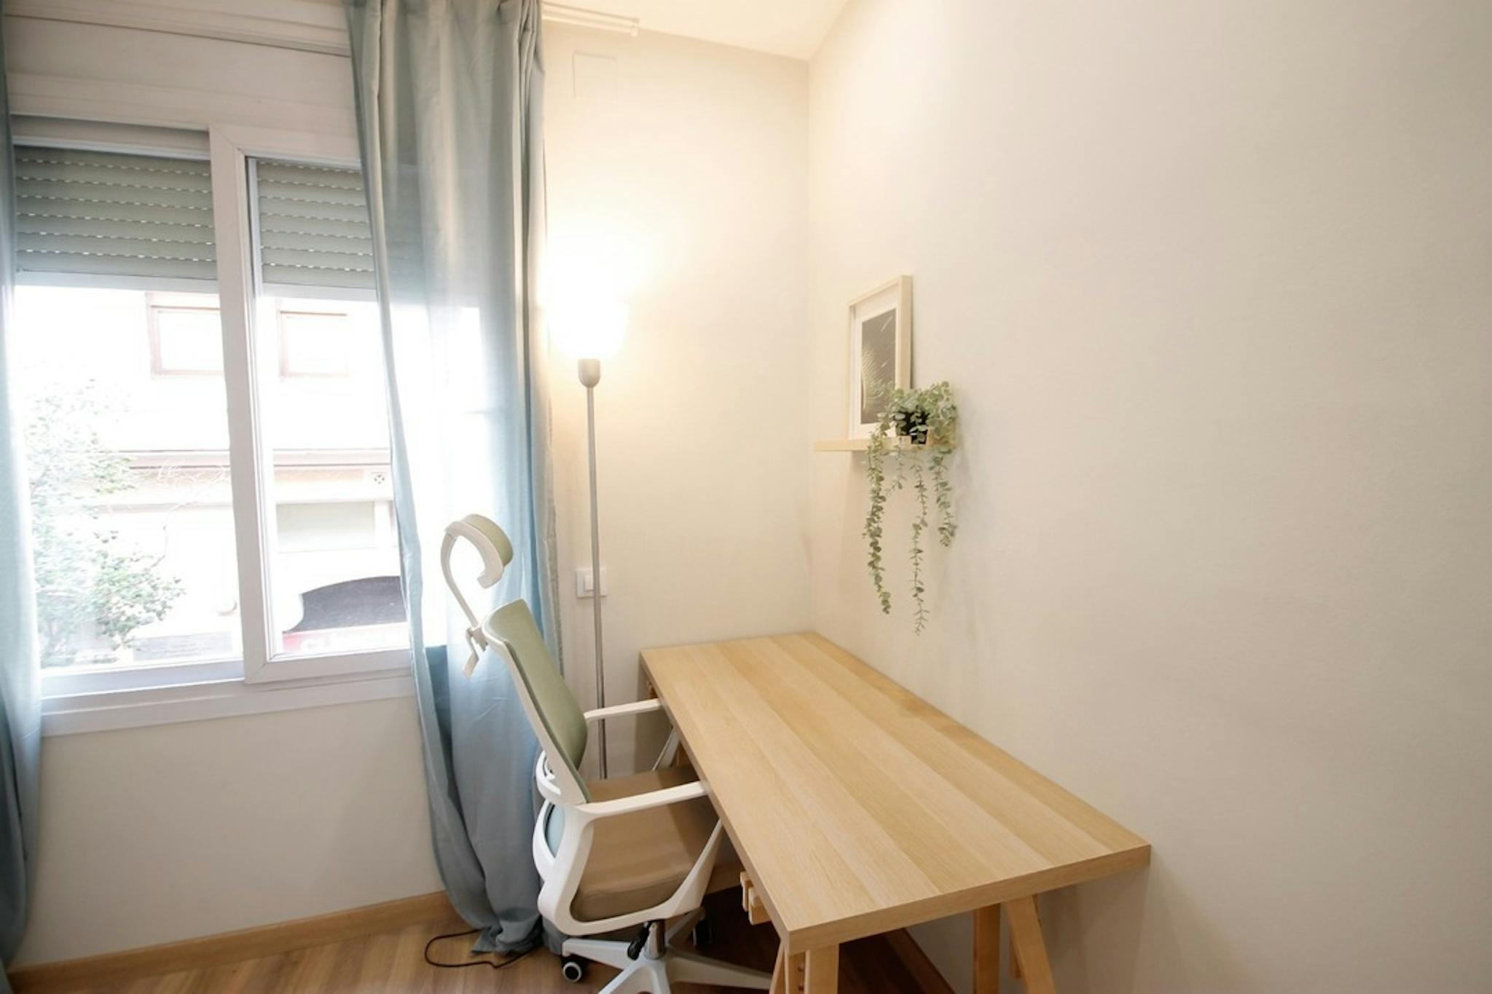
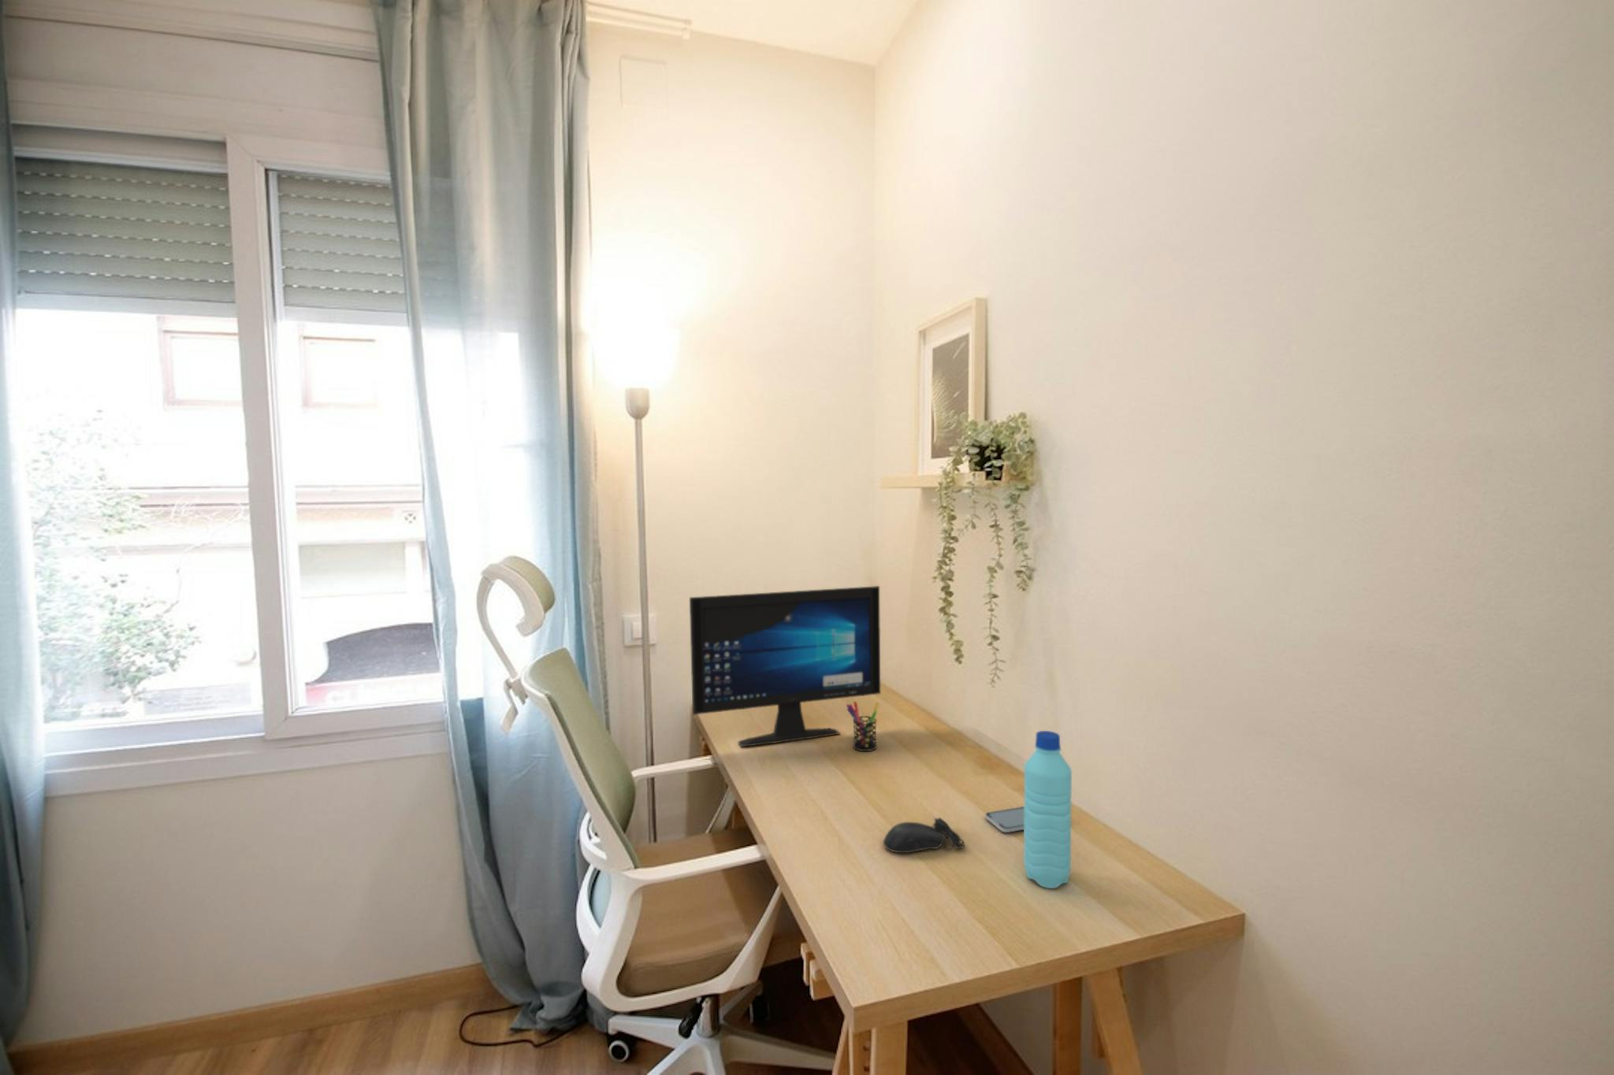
+ pen holder [846,701,880,752]
+ computer monitor [689,585,881,747]
+ computer mouse [883,816,966,854]
+ water bottle [1022,729,1073,889]
+ smartphone [984,806,1025,833]
